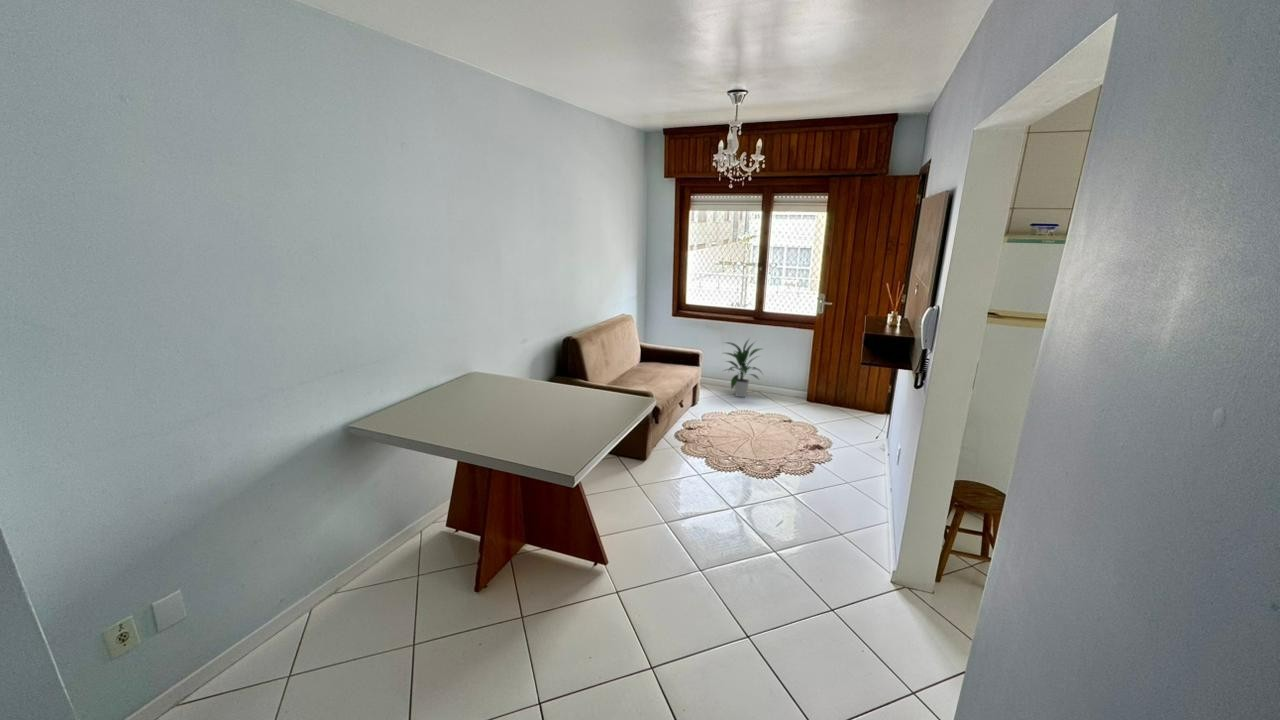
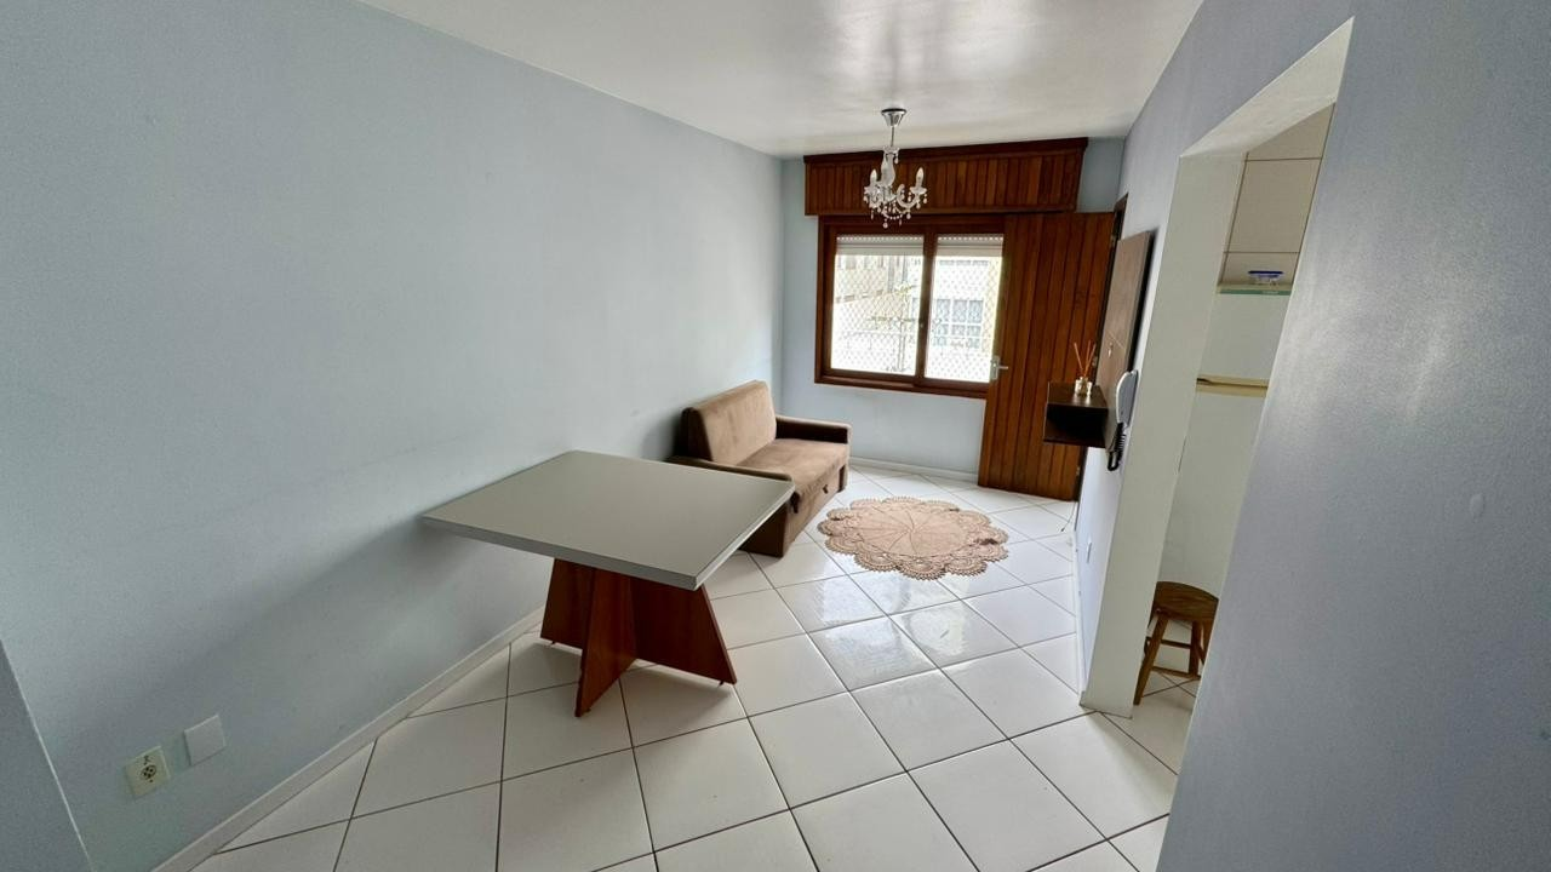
- indoor plant [721,338,765,398]
